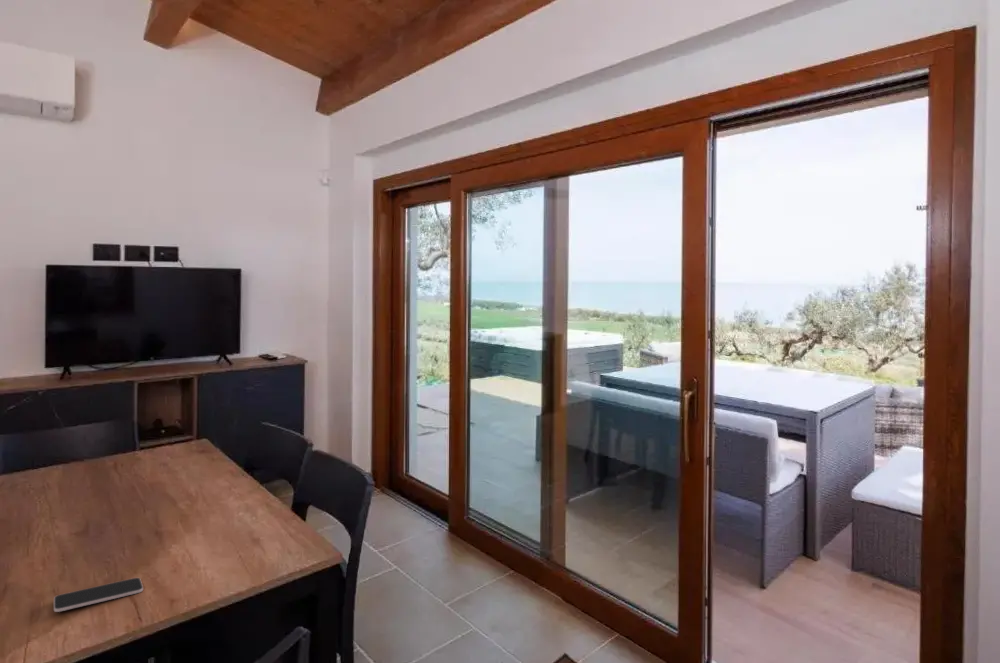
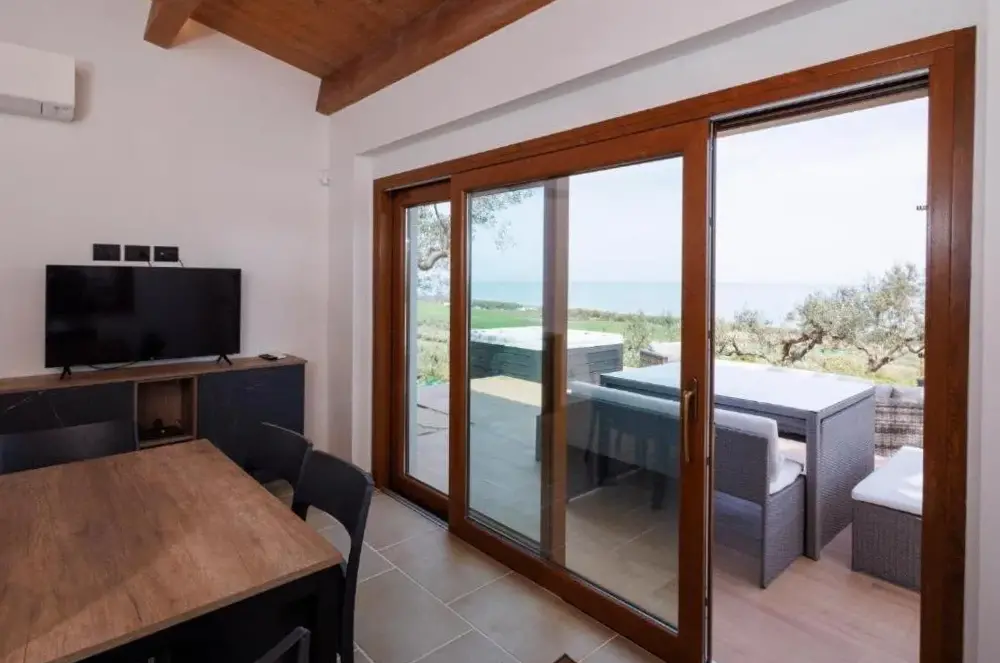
- smartphone [53,577,144,613]
